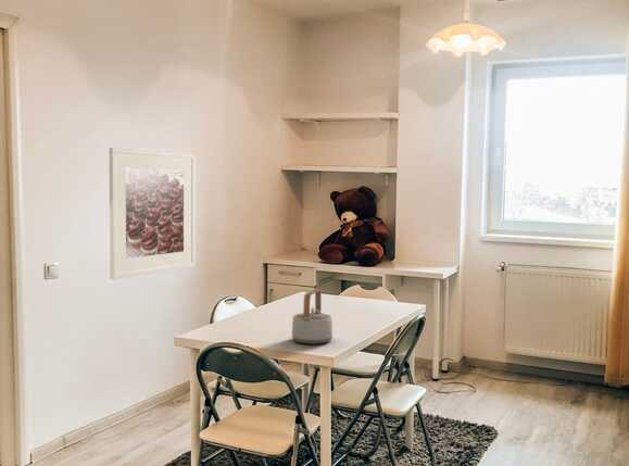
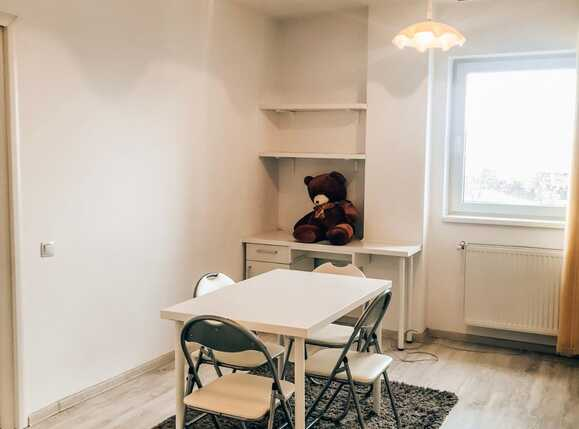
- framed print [109,147,196,280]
- teapot [291,289,334,345]
